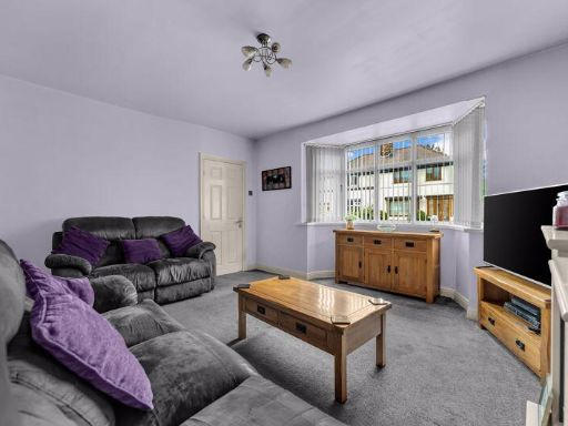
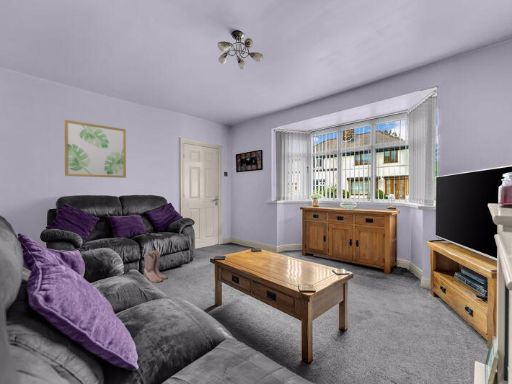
+ wall art [63,119,127,179]
+ boots [143,249,169,283]
